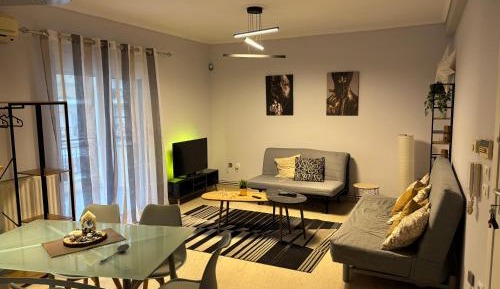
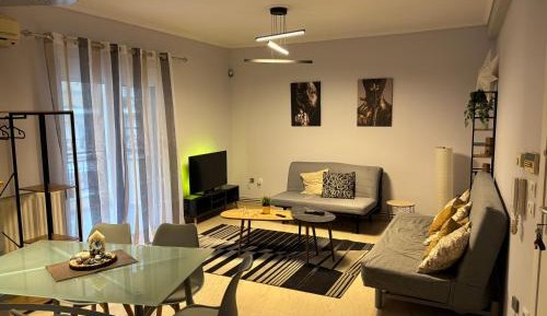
- spoon [99,243,130,263]
